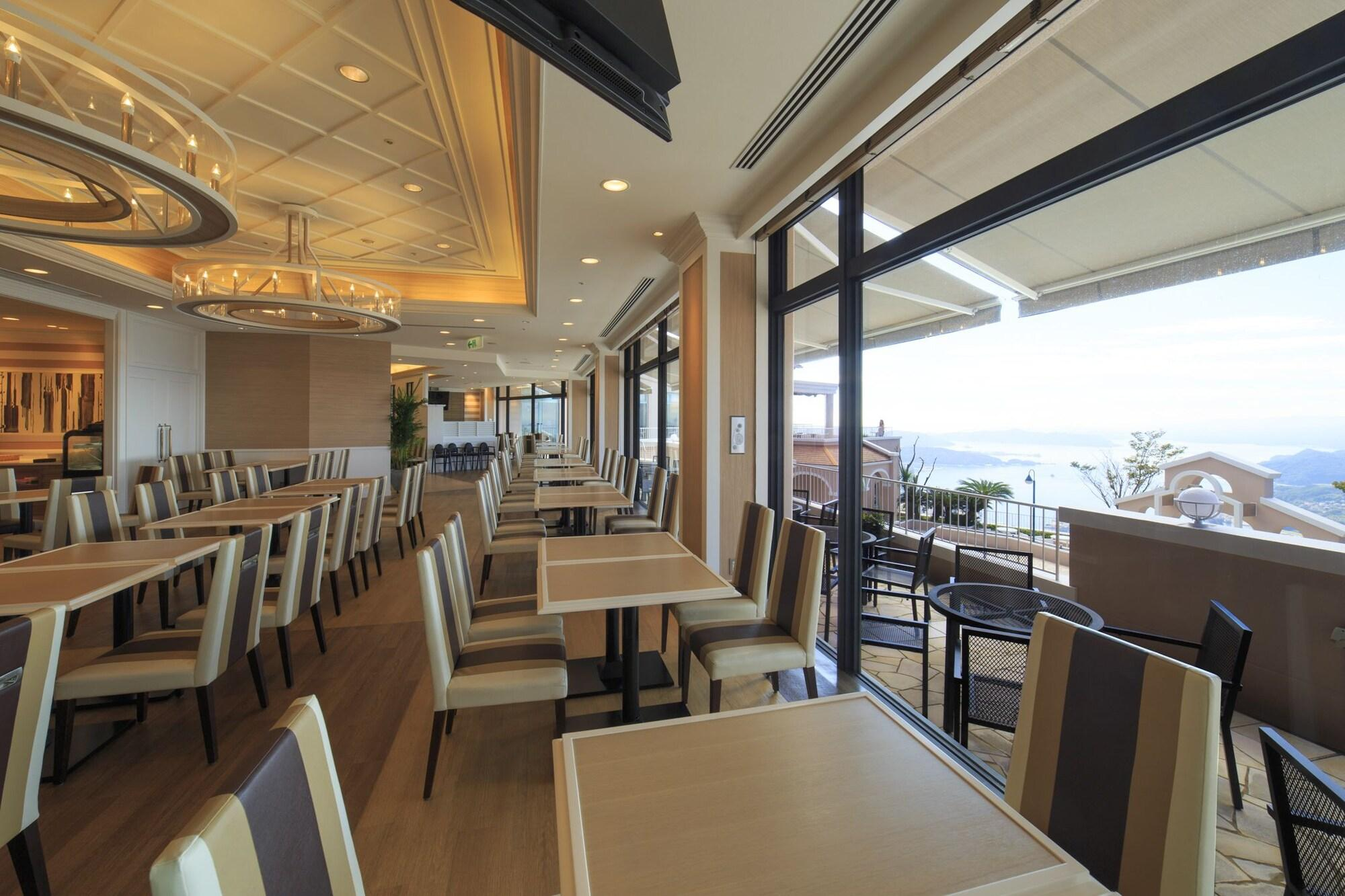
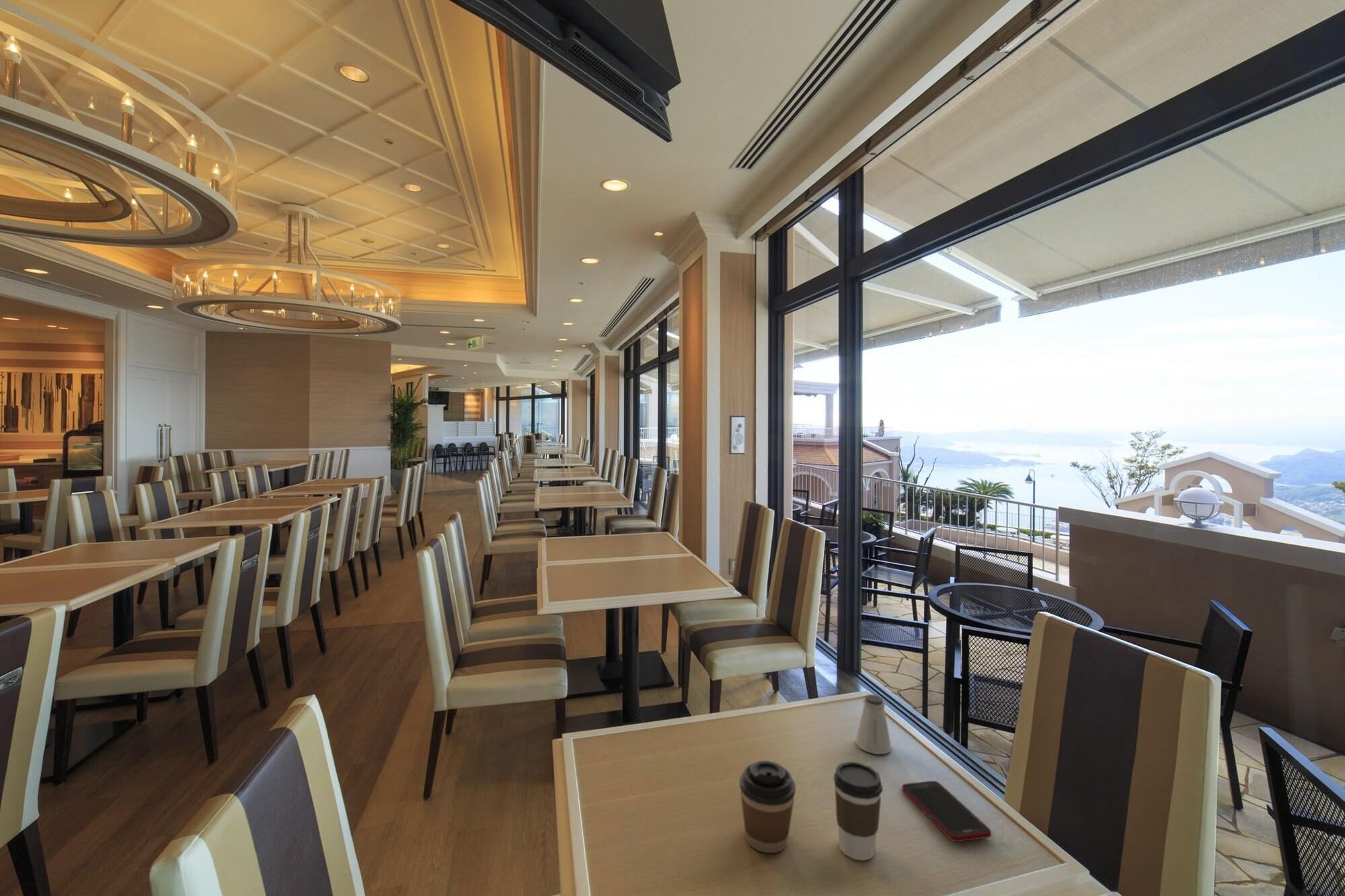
+ coffee cup [739,760,796,854]
+ saltshaker [855,694,892,755]
+ cell phone [901,780,992,842]
+ coffee cup [833,761,884,861]
